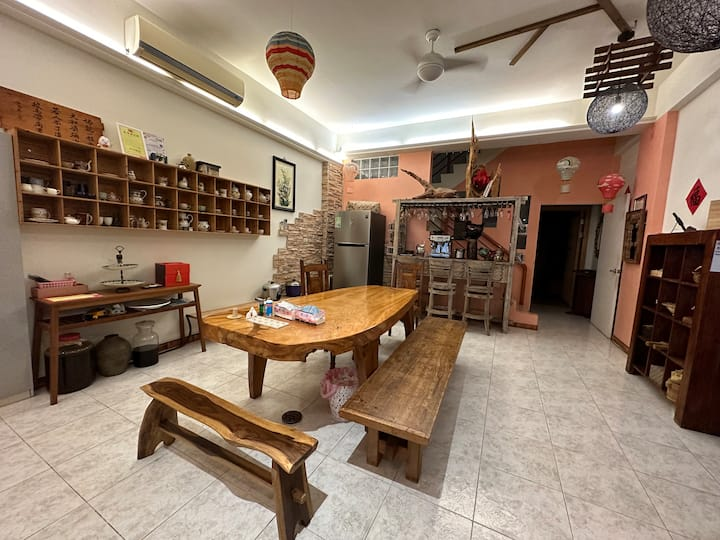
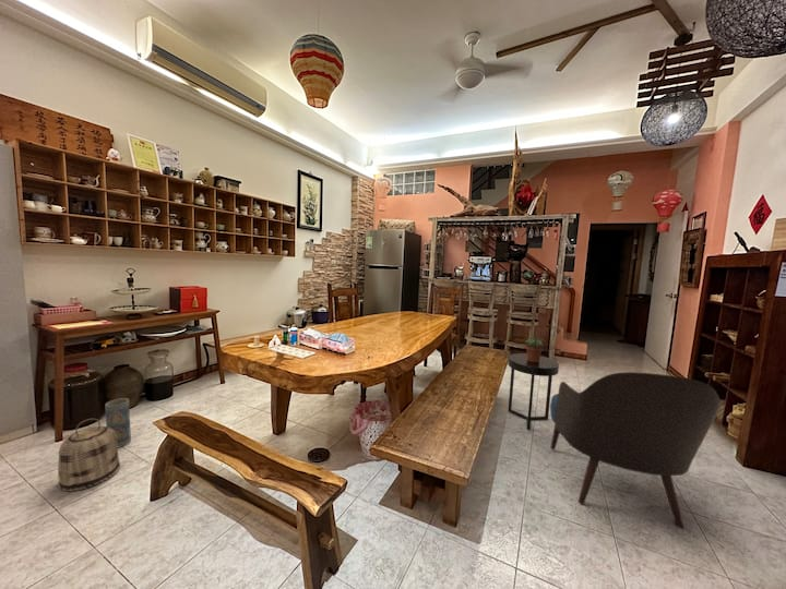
+ basket [57,418,121,493]
+ side table [507,352,560,431]
+ potted plant [522,336,547,362]
+ armchair [549,371,722,529]
+ vase [104,397,132,448]
